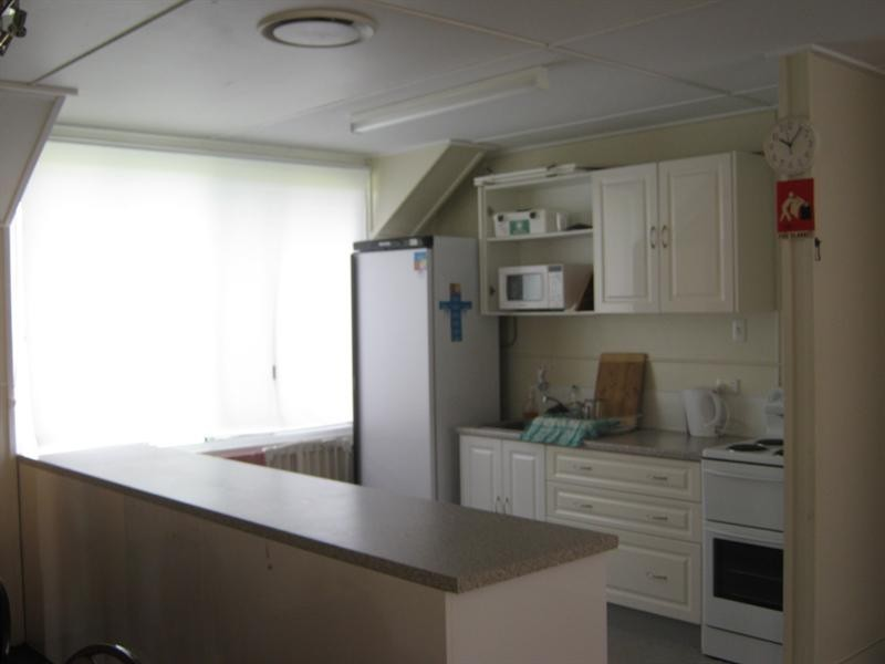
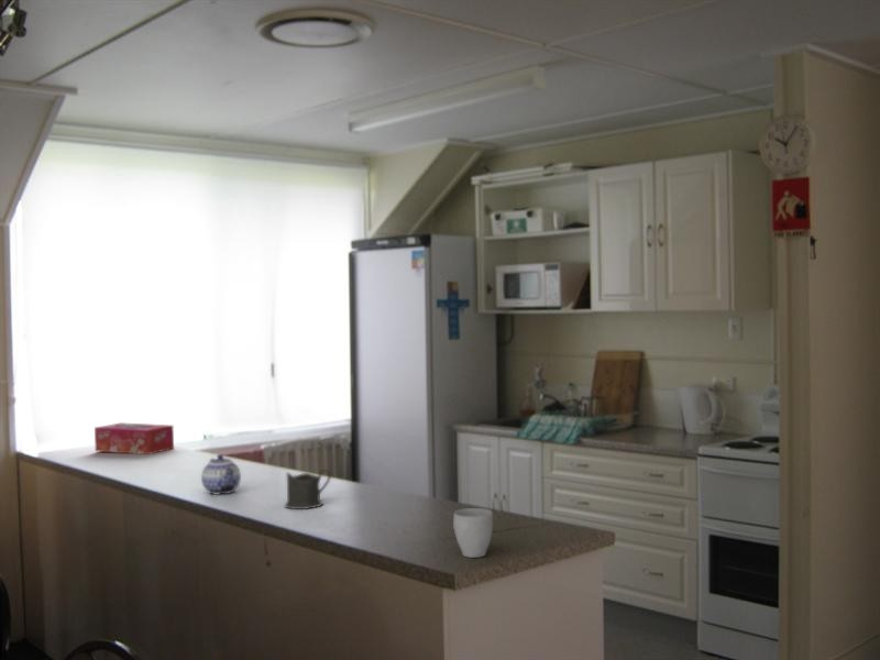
+ tissue box [94,421,175,455]
+ teapot [200,453,242,495]
+ cup [284,468,332,510]
+ mug [452,507,494,559]
